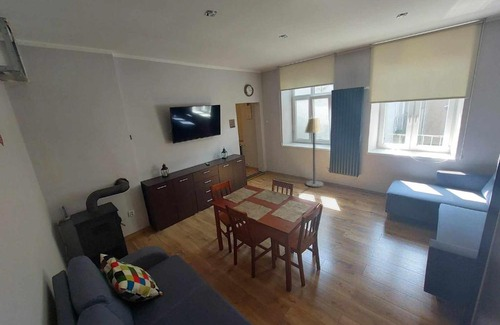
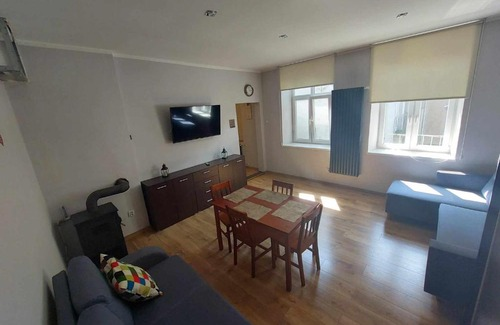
- floor lamp [304,117,325,188]
